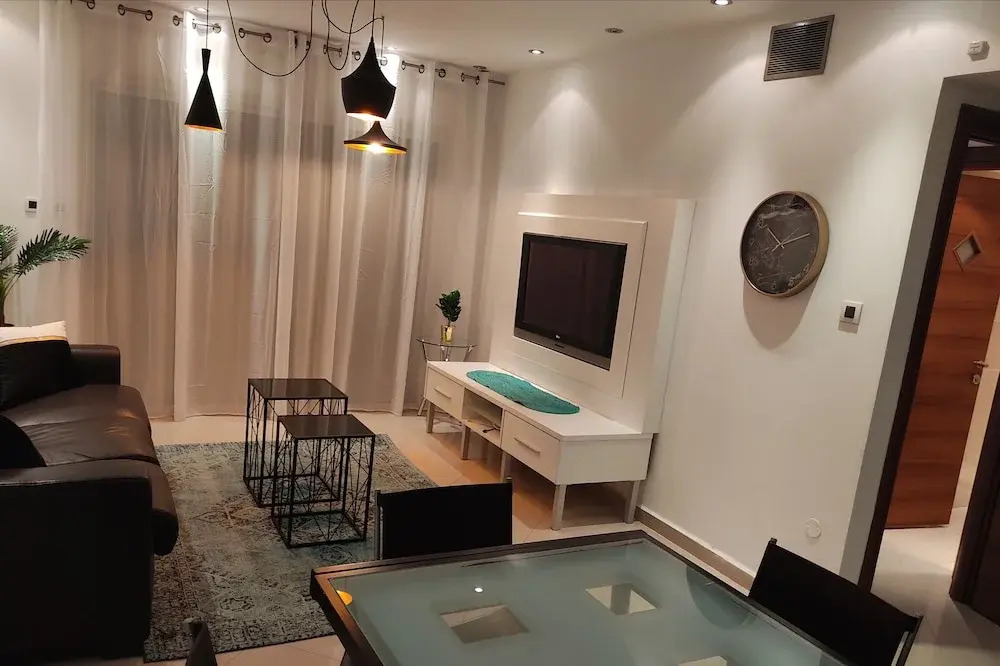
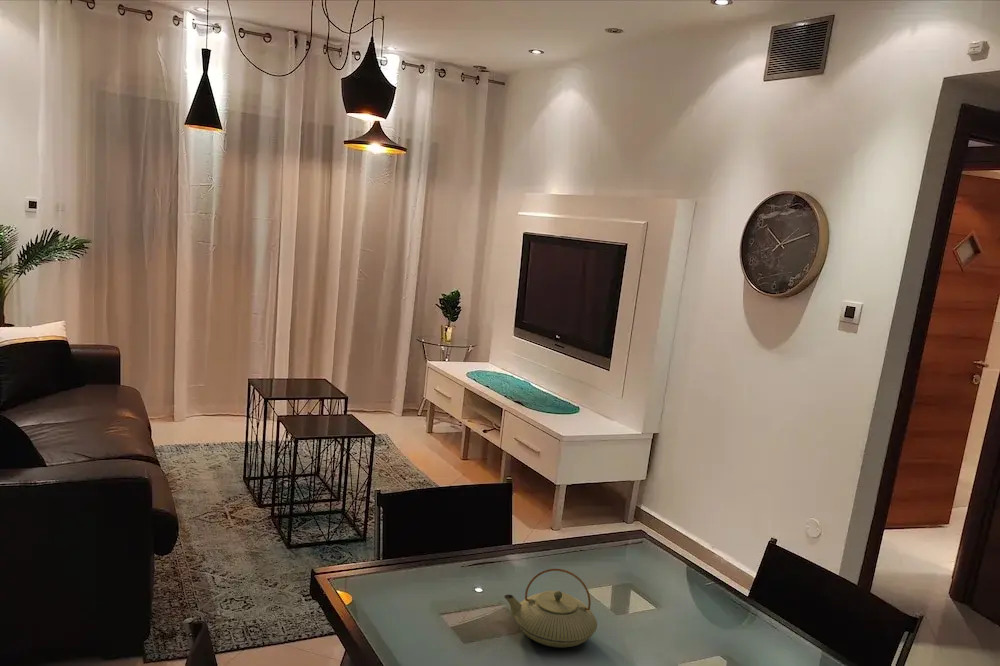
+ teapot [503,568,598,648]
